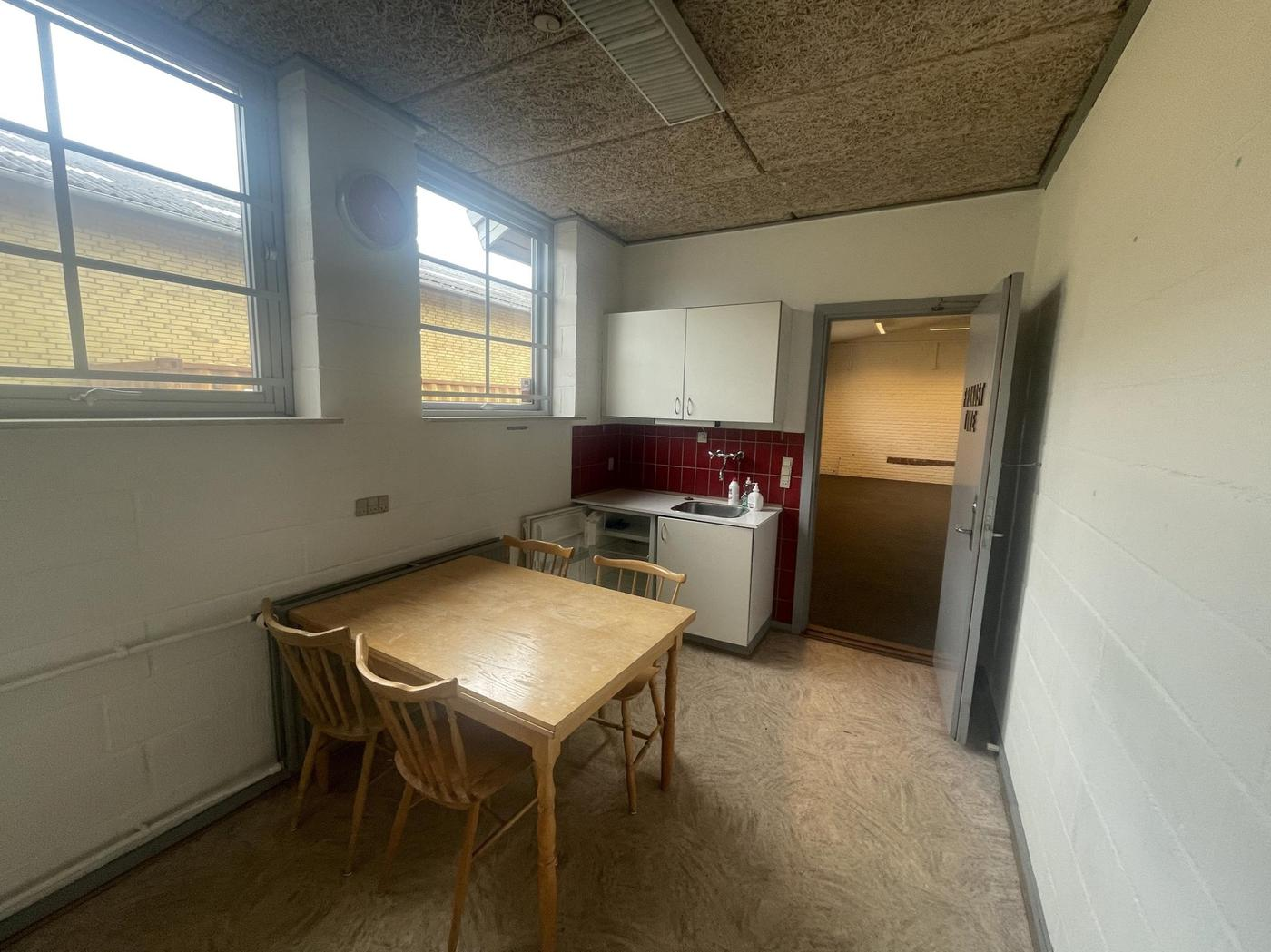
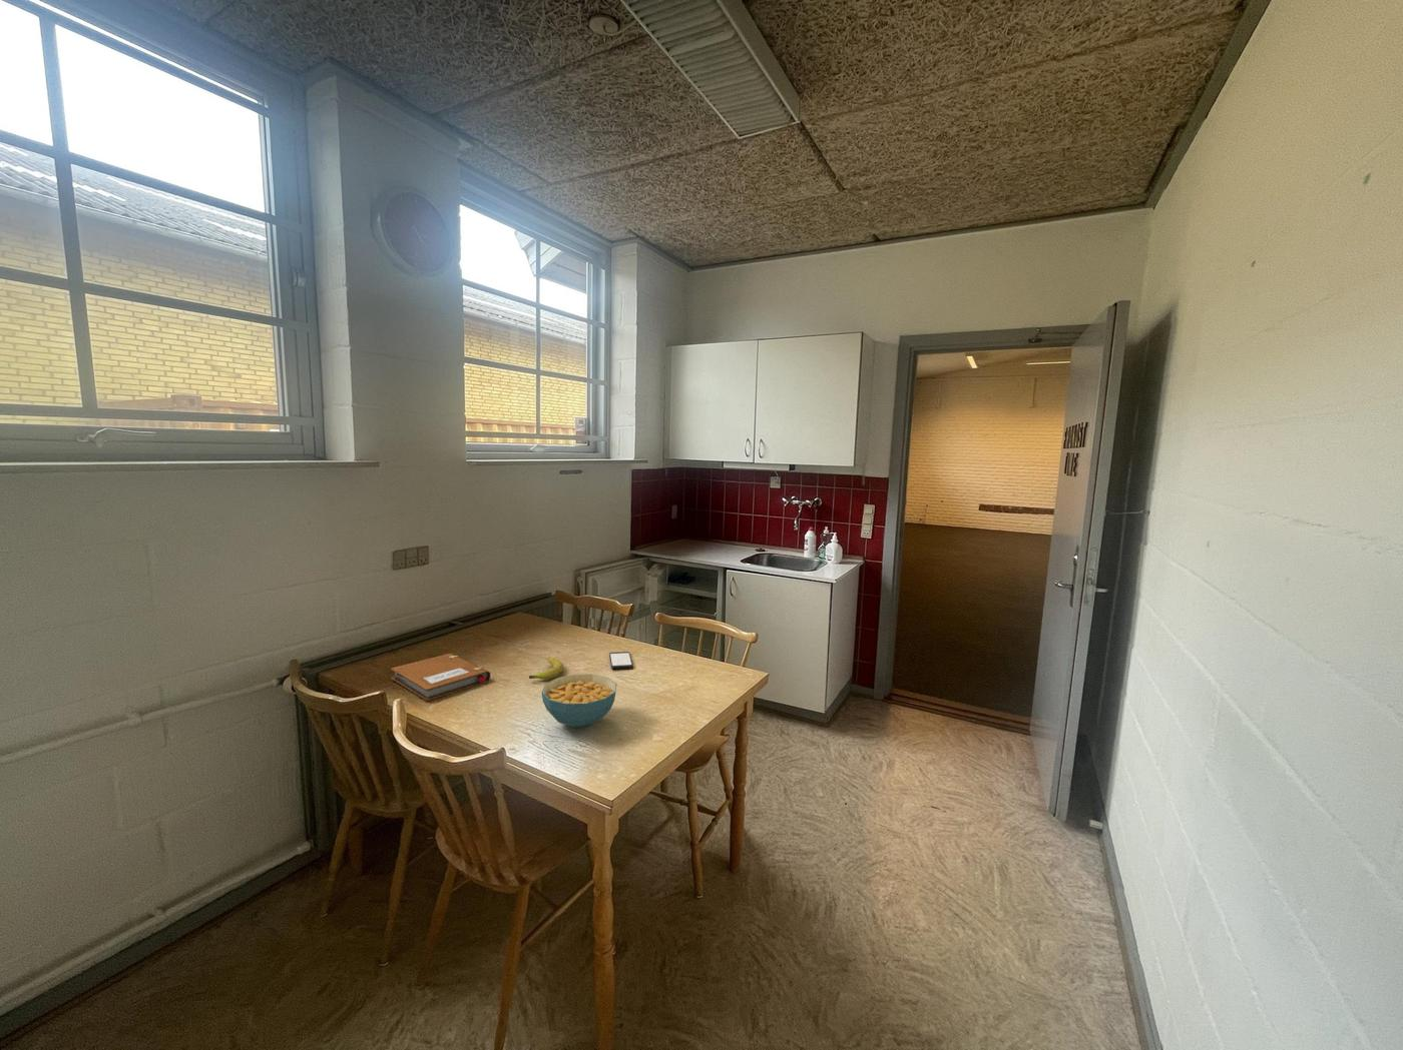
+ notebook [390,653,491,701]
+ smartphone [608,651,634,669]
+ cereal bowl [541,674,617,729]
+ fruit [528,656,564,681]
